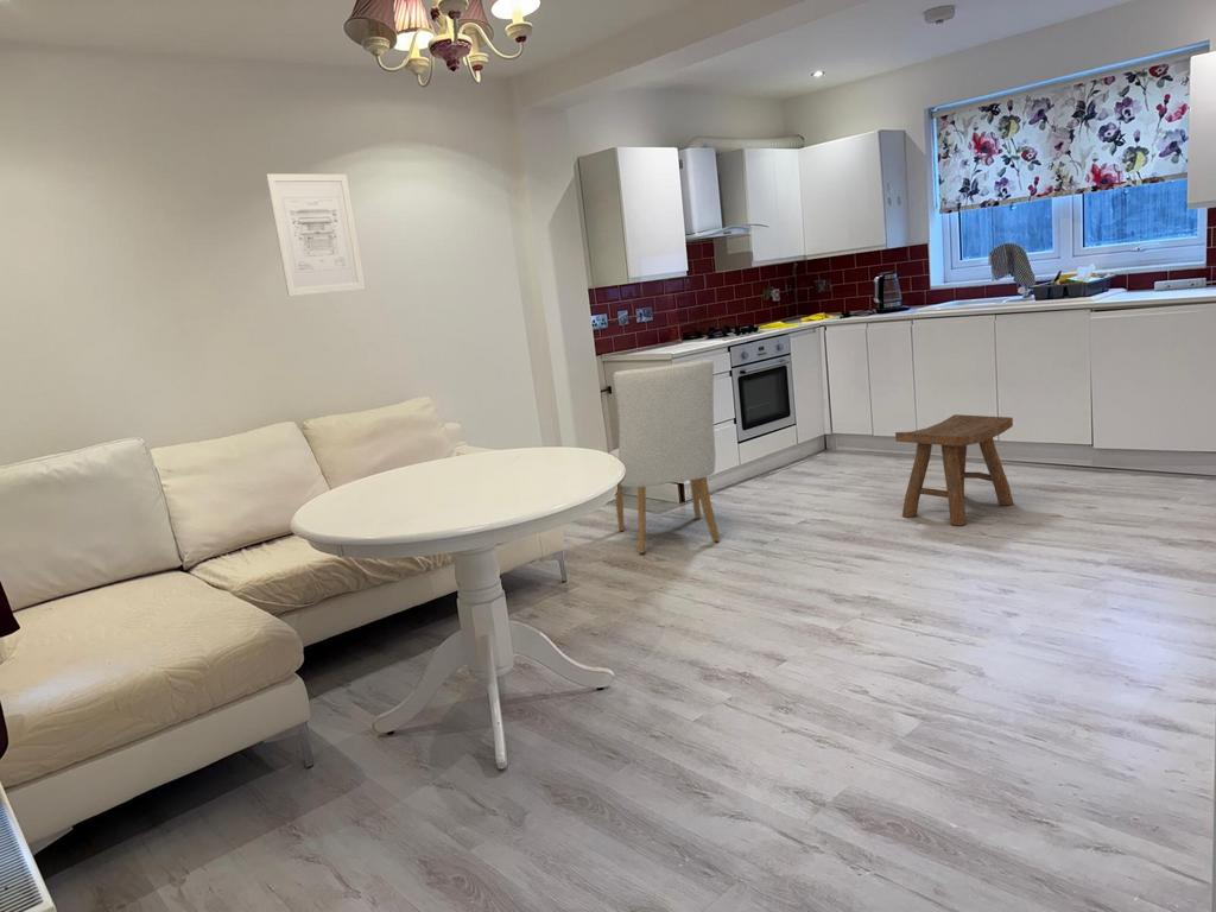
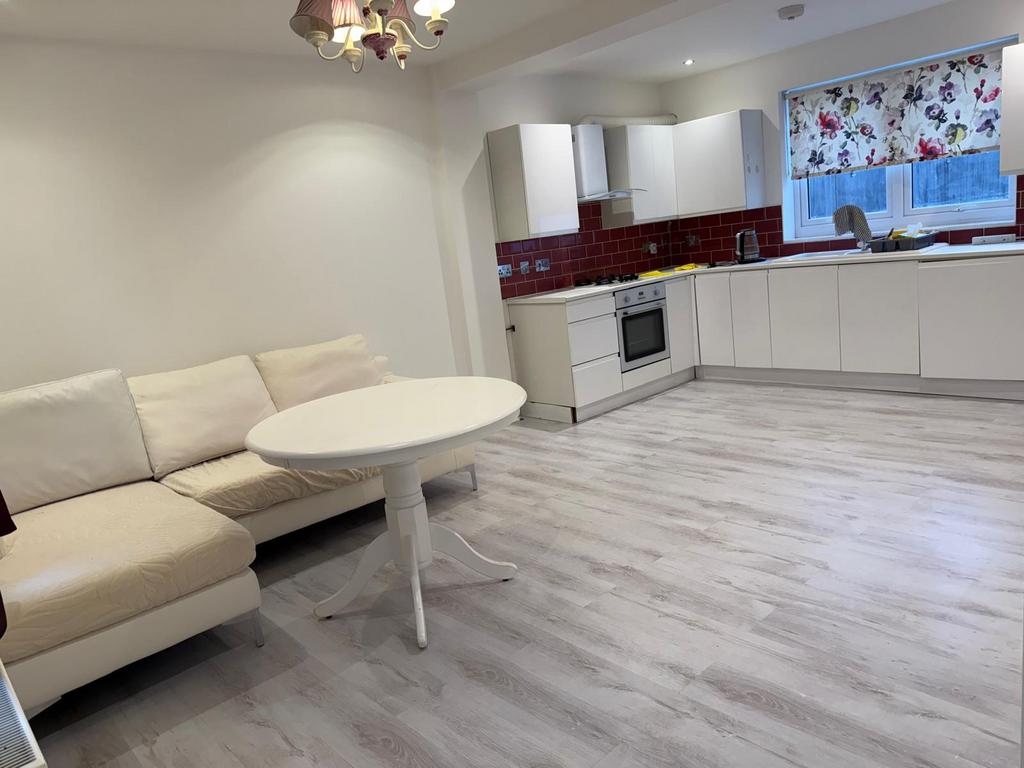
- stool [894,413,1014,527]
- wall art [265,172,366,297]
- chair [608,359,722,555]
